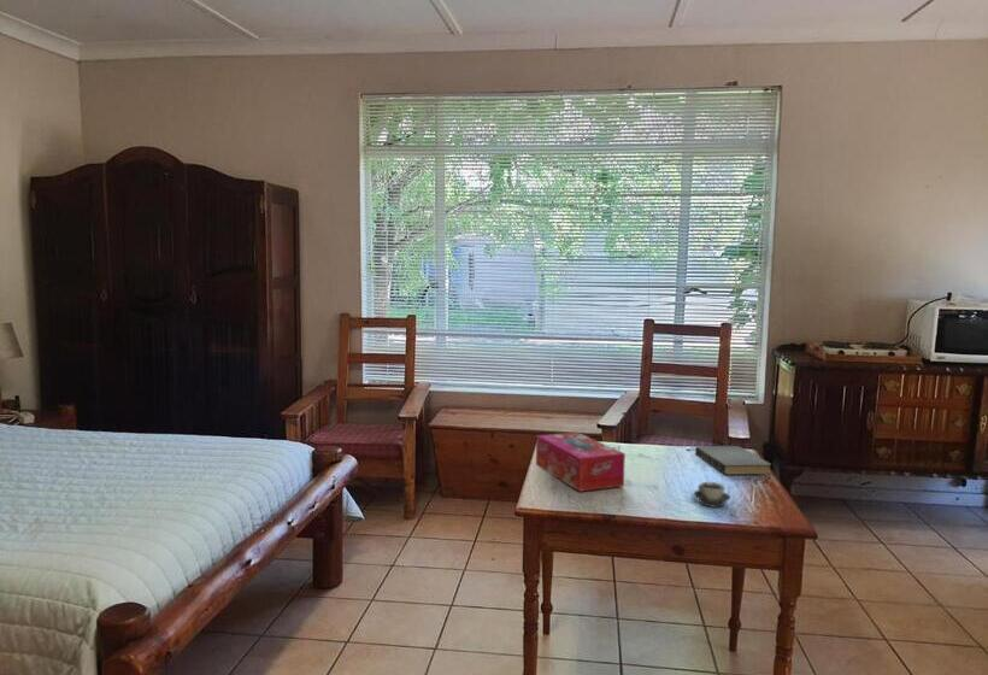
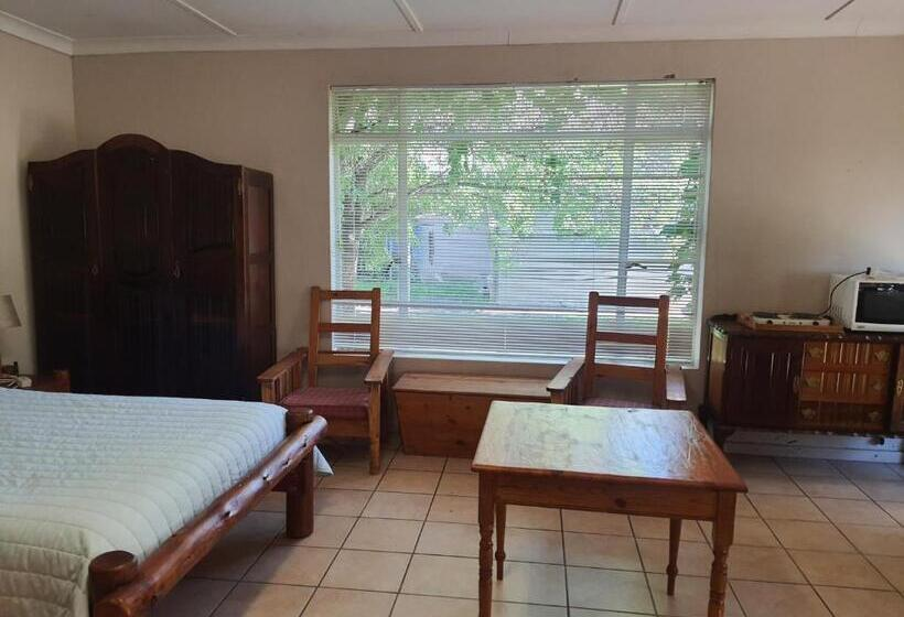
- tissue box [535,432,627,493]
- book [694,445,772,476]
- cup [693,481,731,509]
